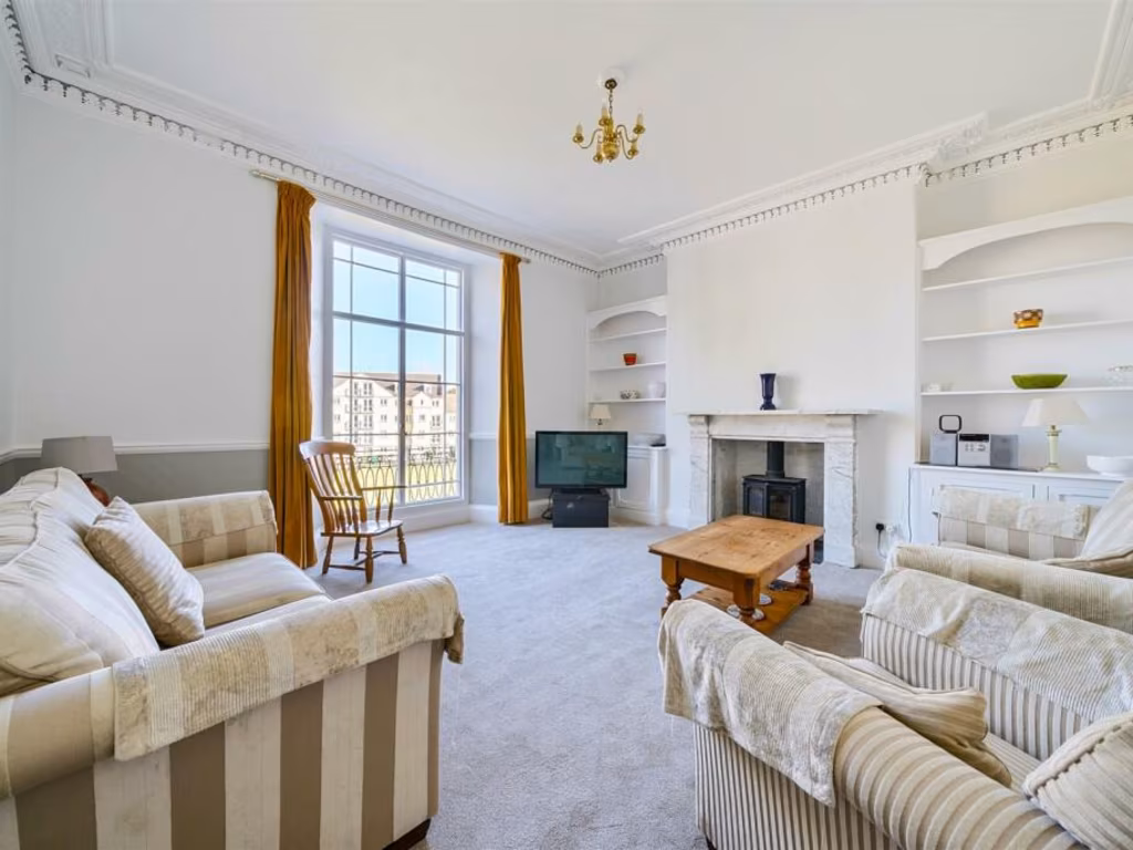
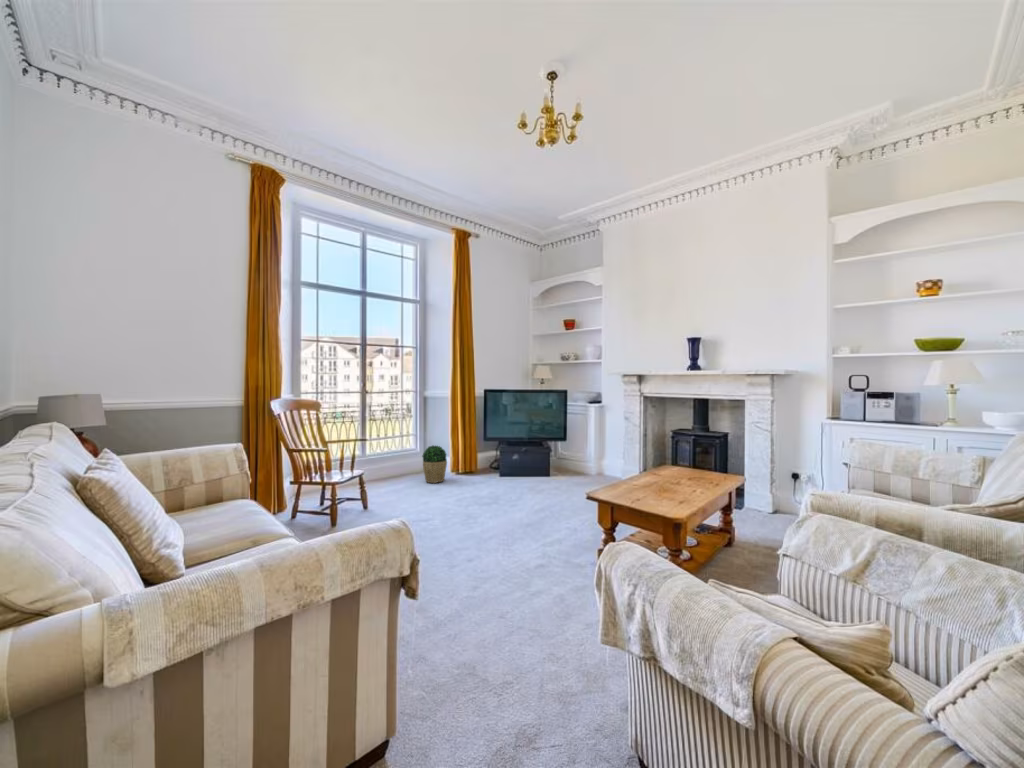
+ potted plant [421,444,448,484]
